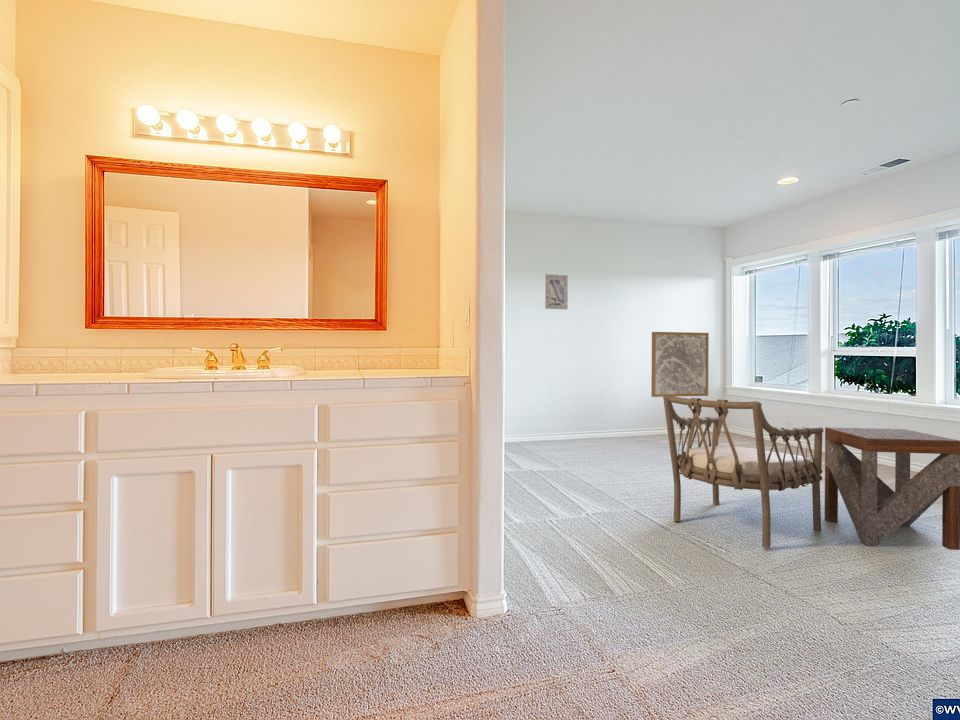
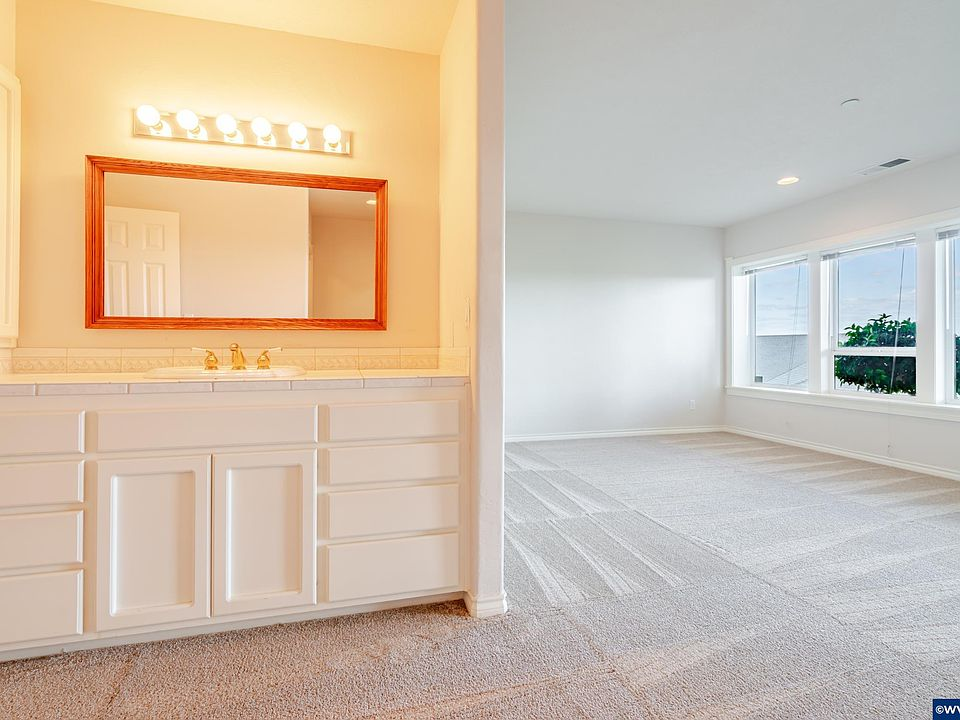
- wall art [650,331,710,398]
- armchair [662,395,825,549]
- wall art [544,273,569,310]
- side table [824,426,960,551]
